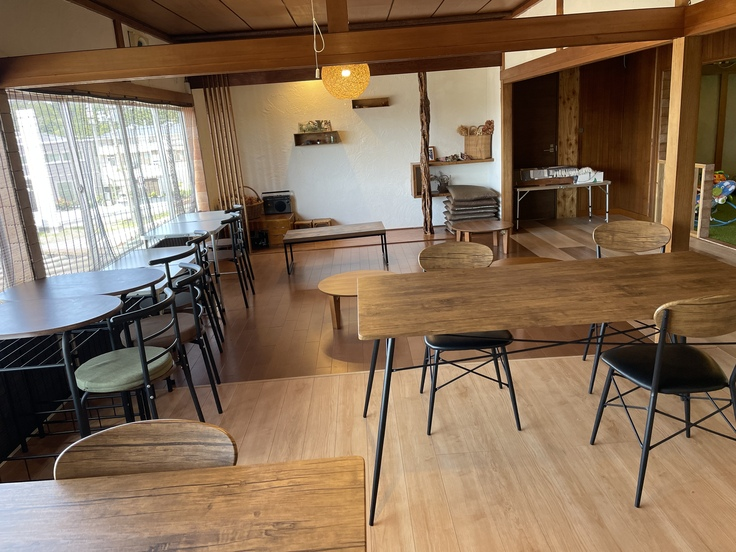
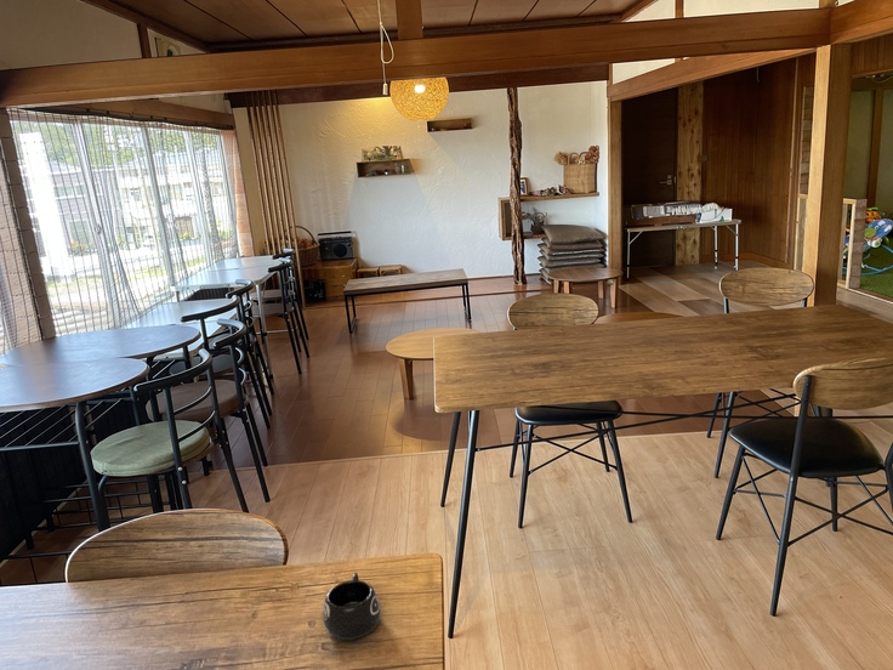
+ mug [322,572,382,641]
